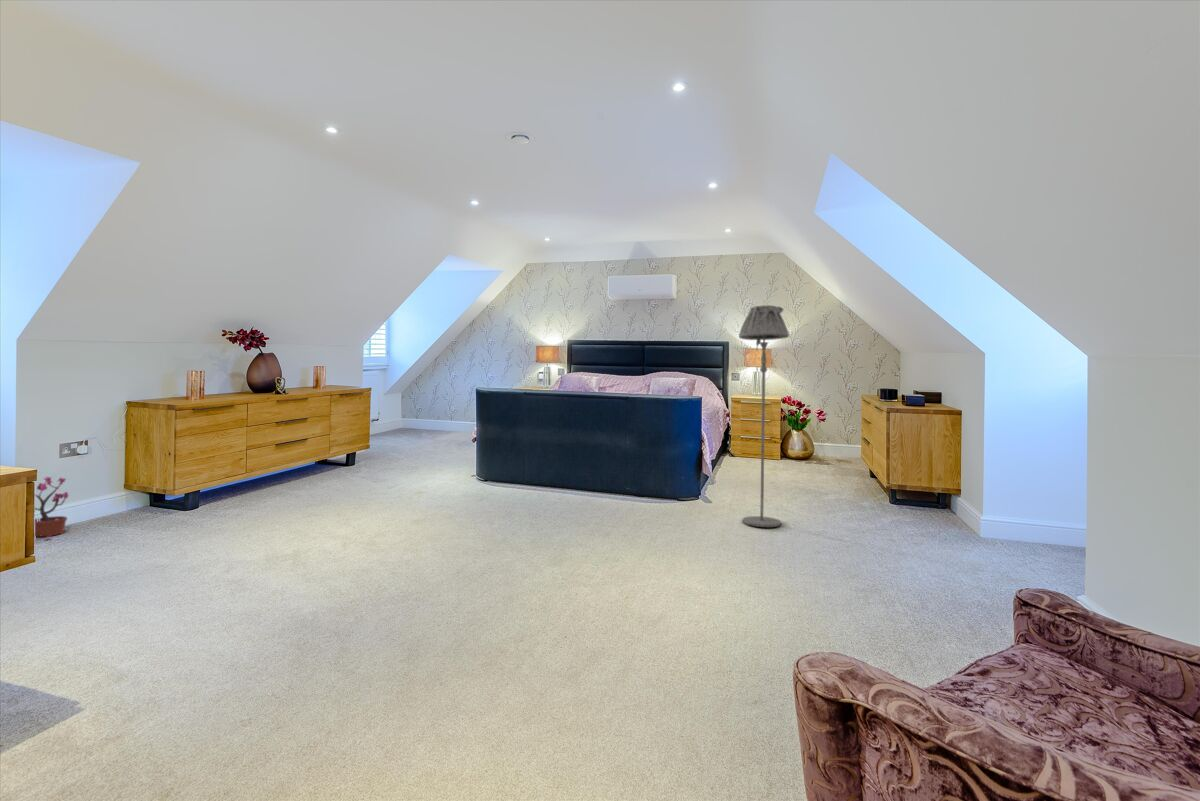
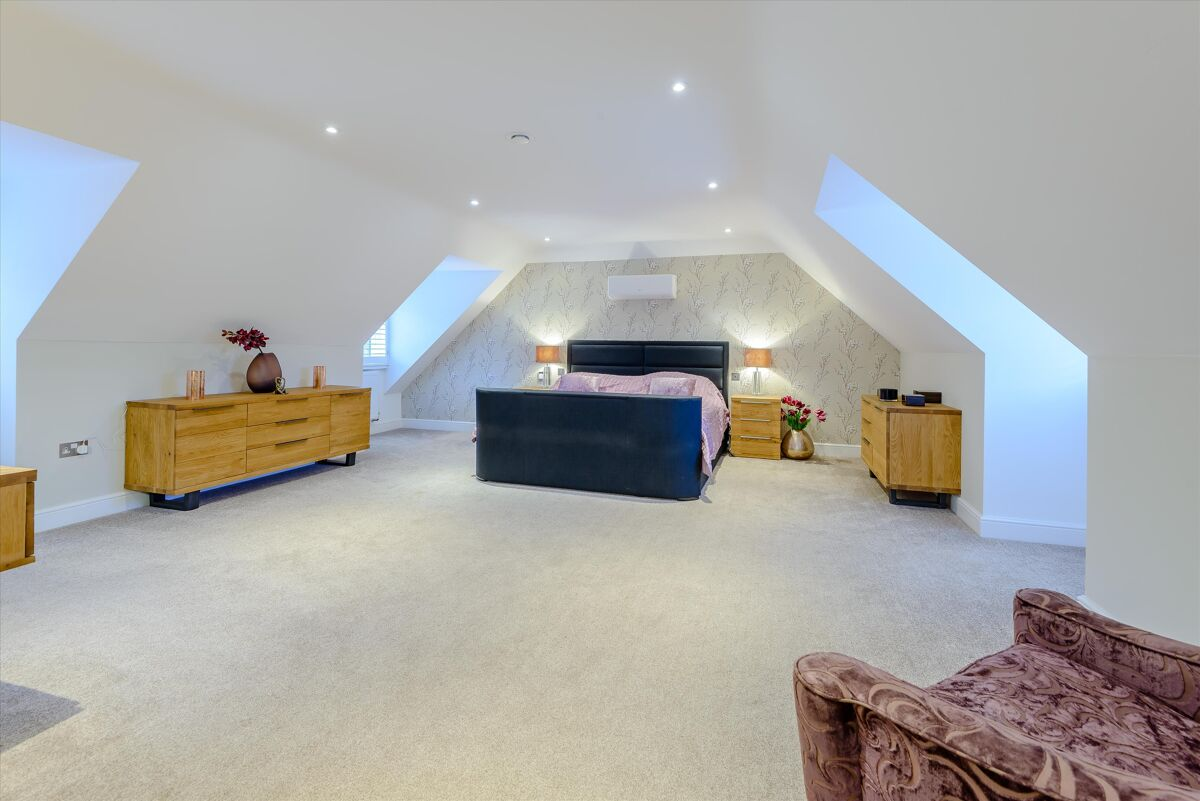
- floor lamp [738,304,790,528]
- potted plant [34,476,71,539]
